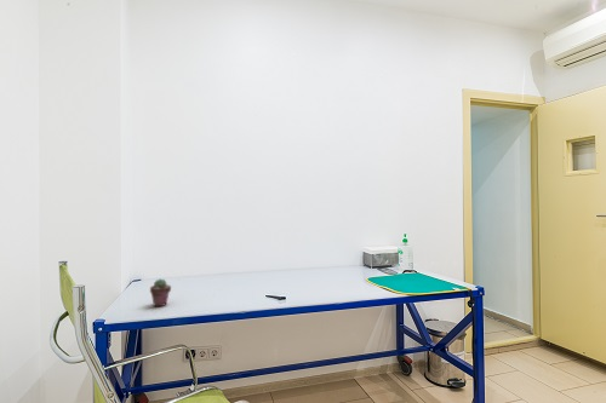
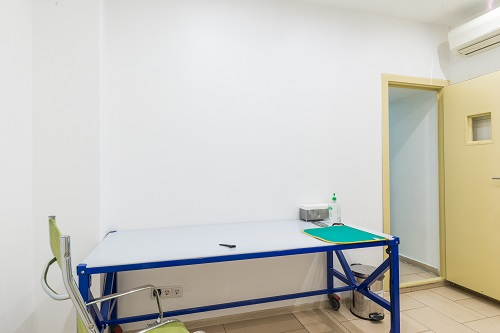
- potted succulent [149,277,172,307]
